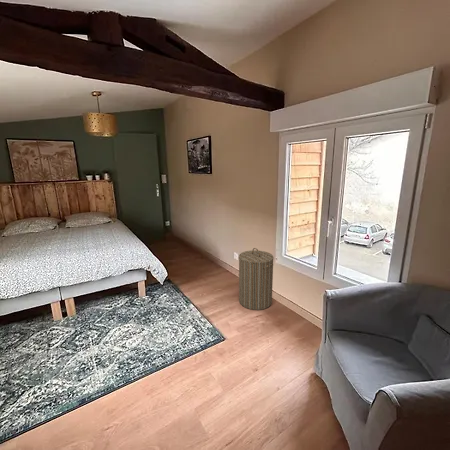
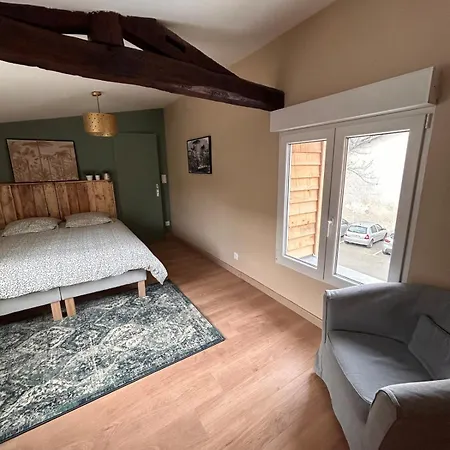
- laundry hamper [238,247,275,311]
